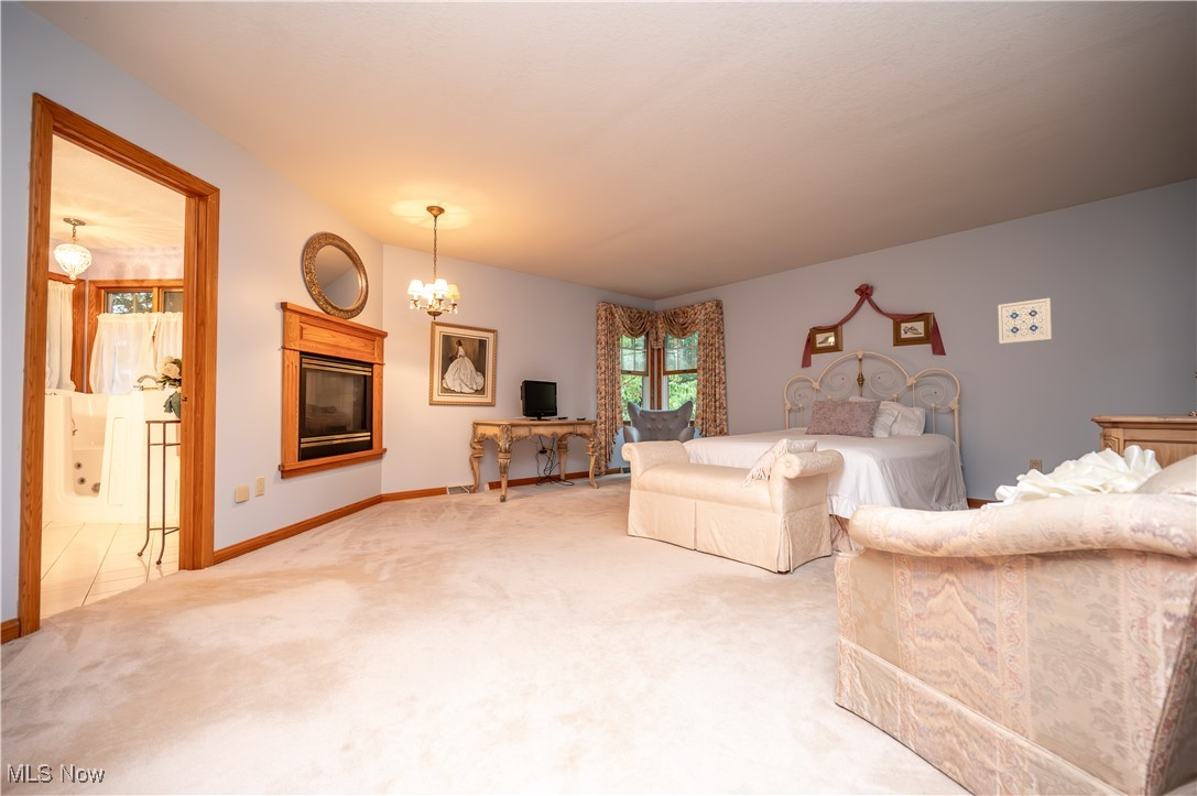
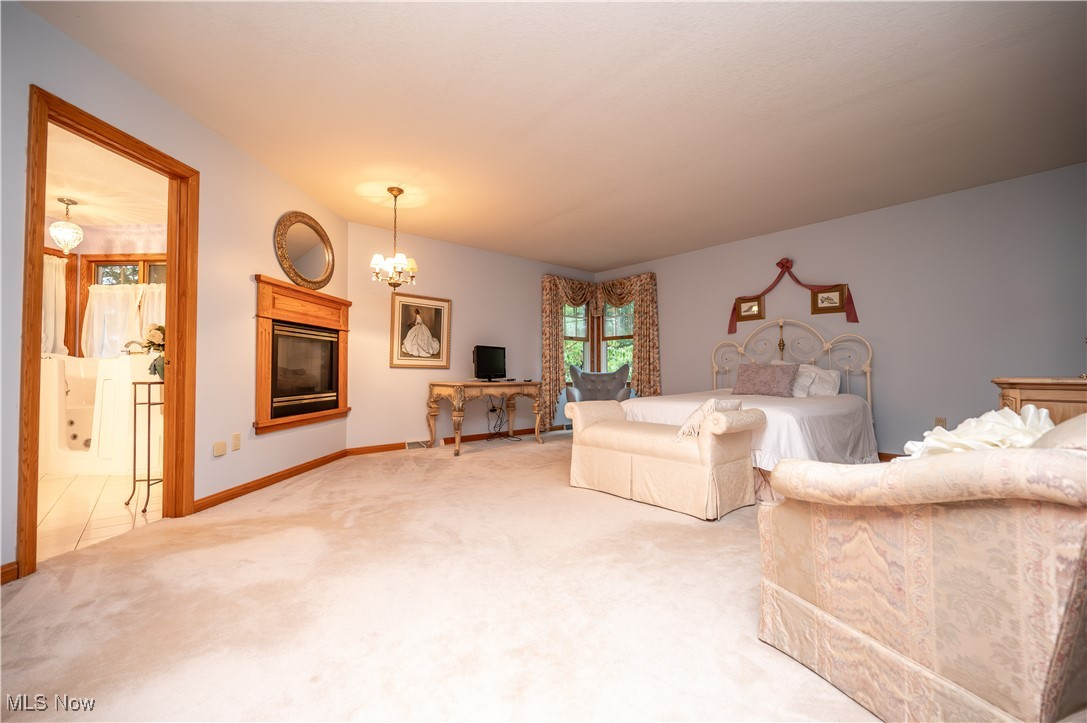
- wall art [998,297,1053,345]
